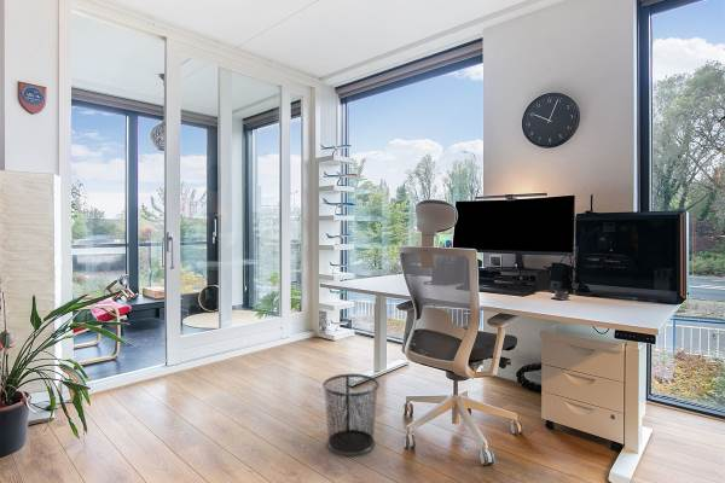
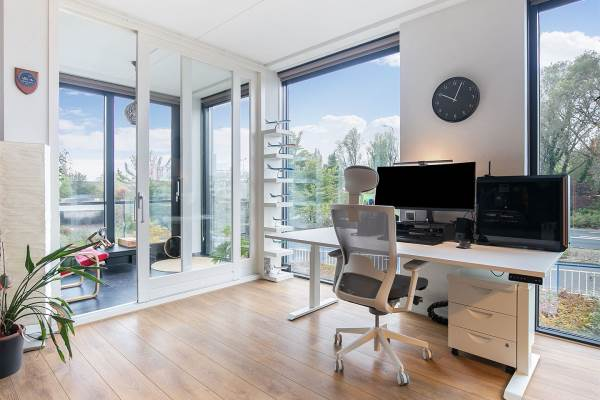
- waste bin [321,373,381,456]
